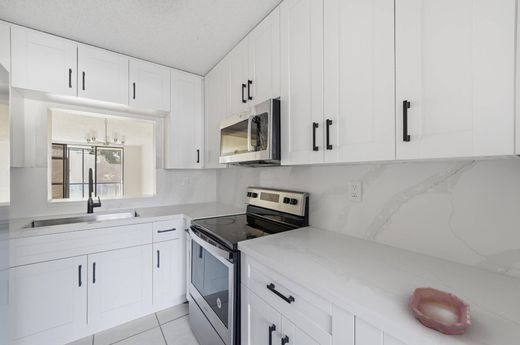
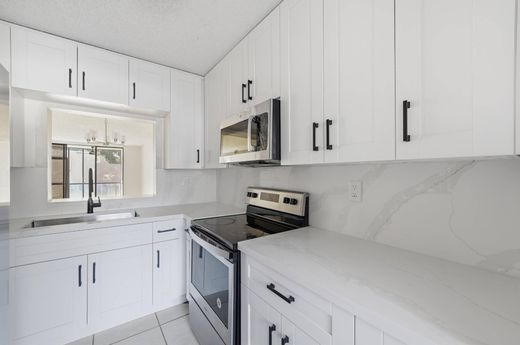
- bowl [407,286,472,335]
